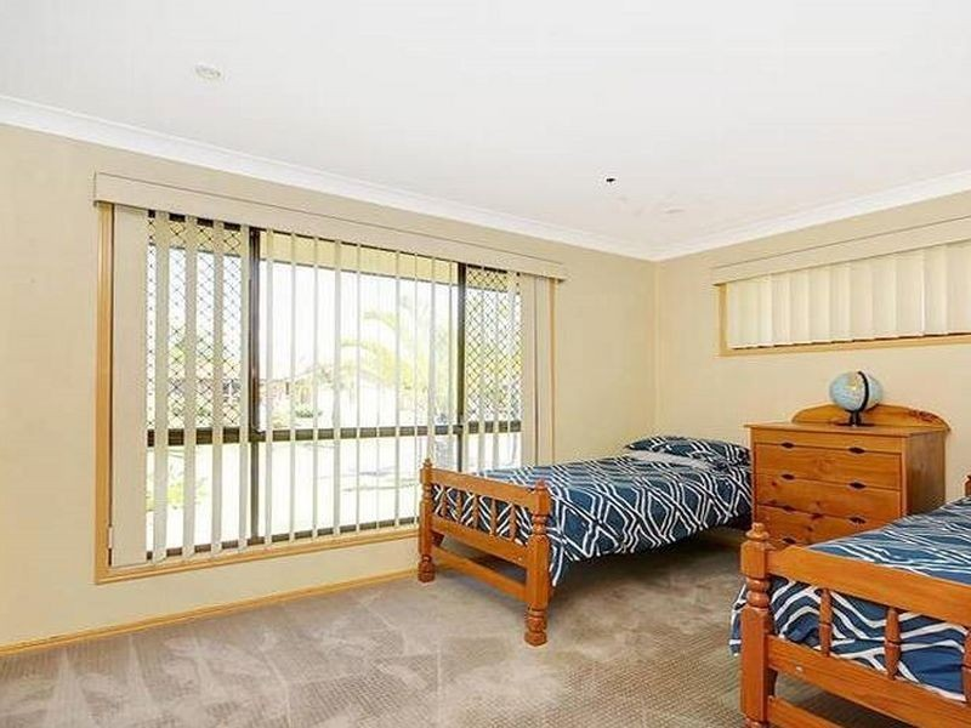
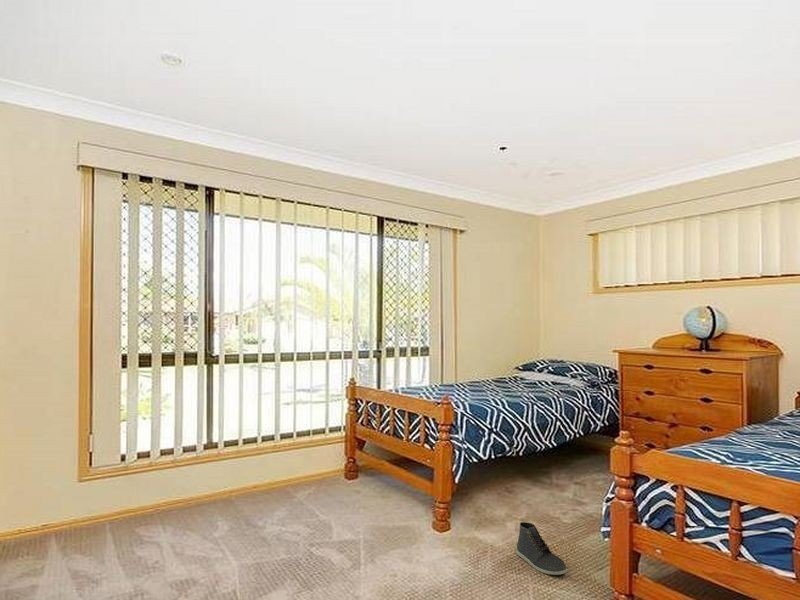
+ sneaker [516,521,568,576]
